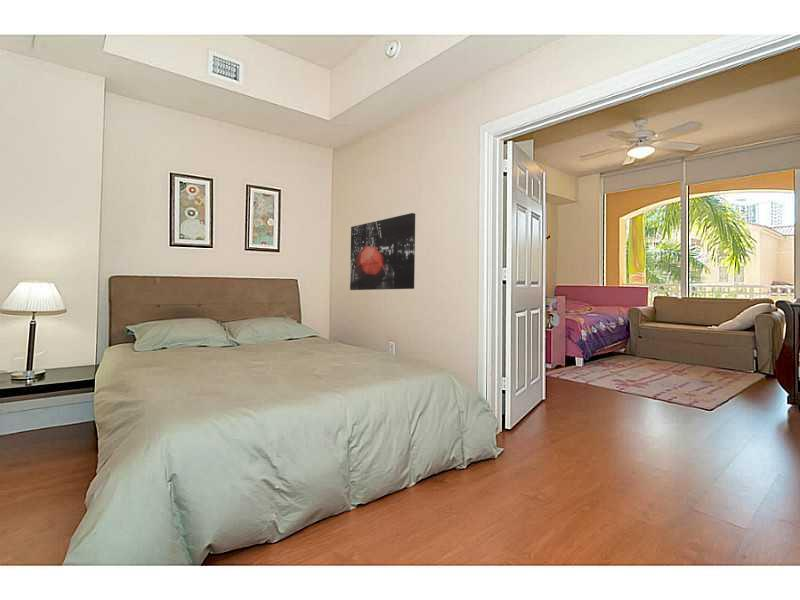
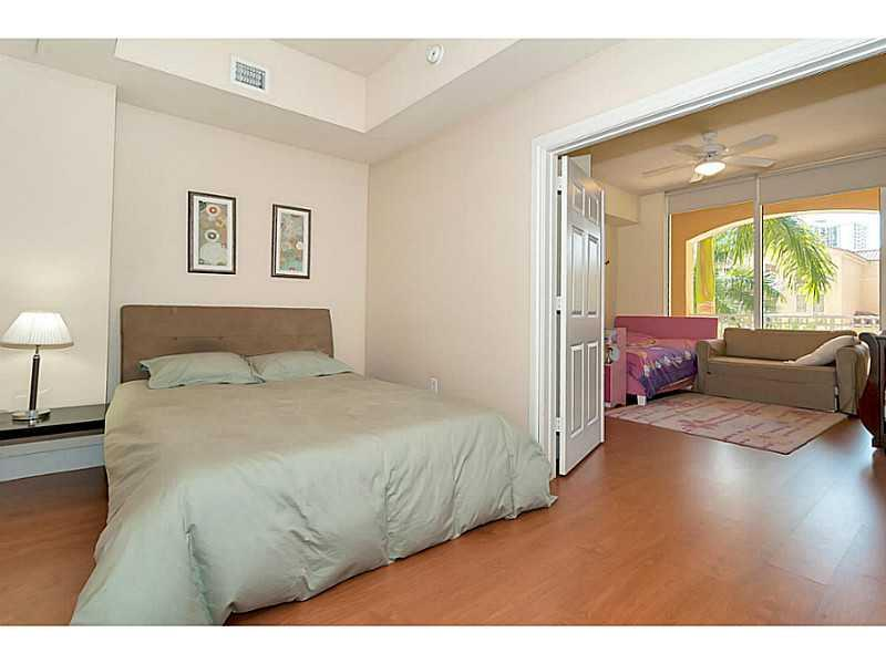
- wall art [349,212,416,291]
